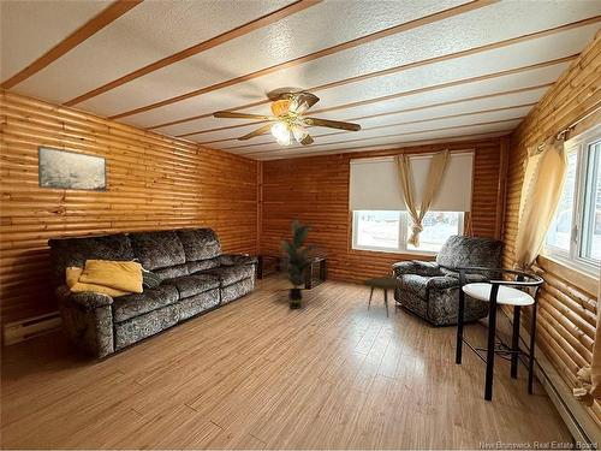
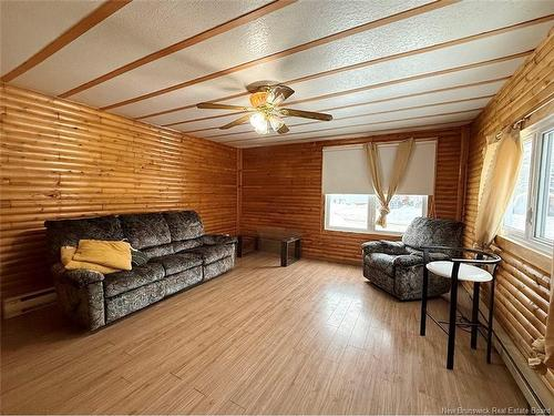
- side table [362,274,405,319]
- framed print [36,146,108,192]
- indoor plant [270,218,326,310]
